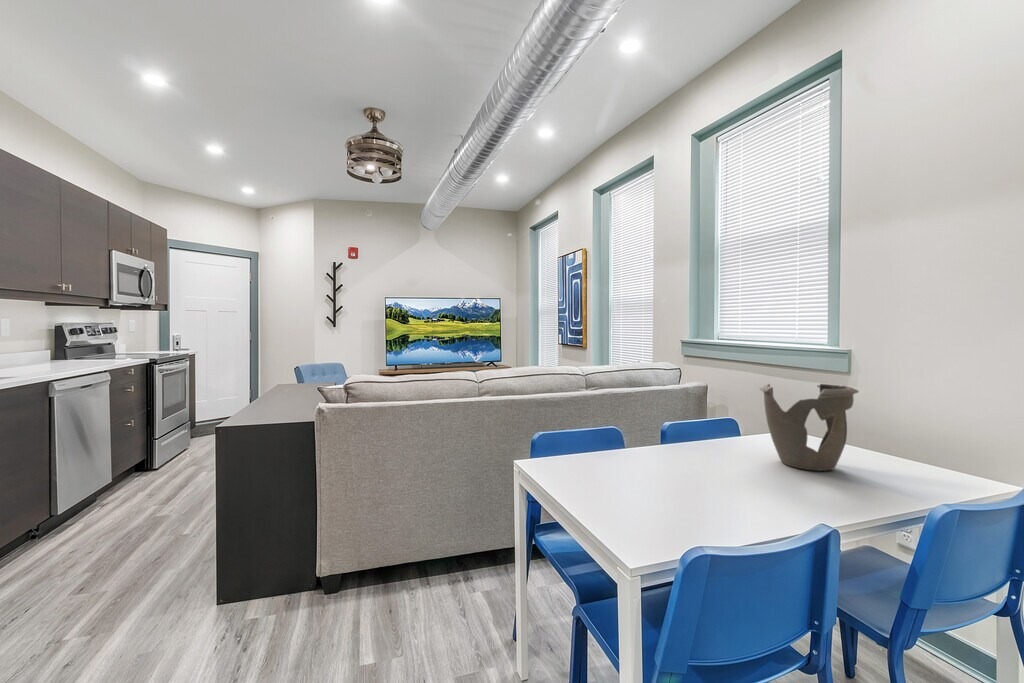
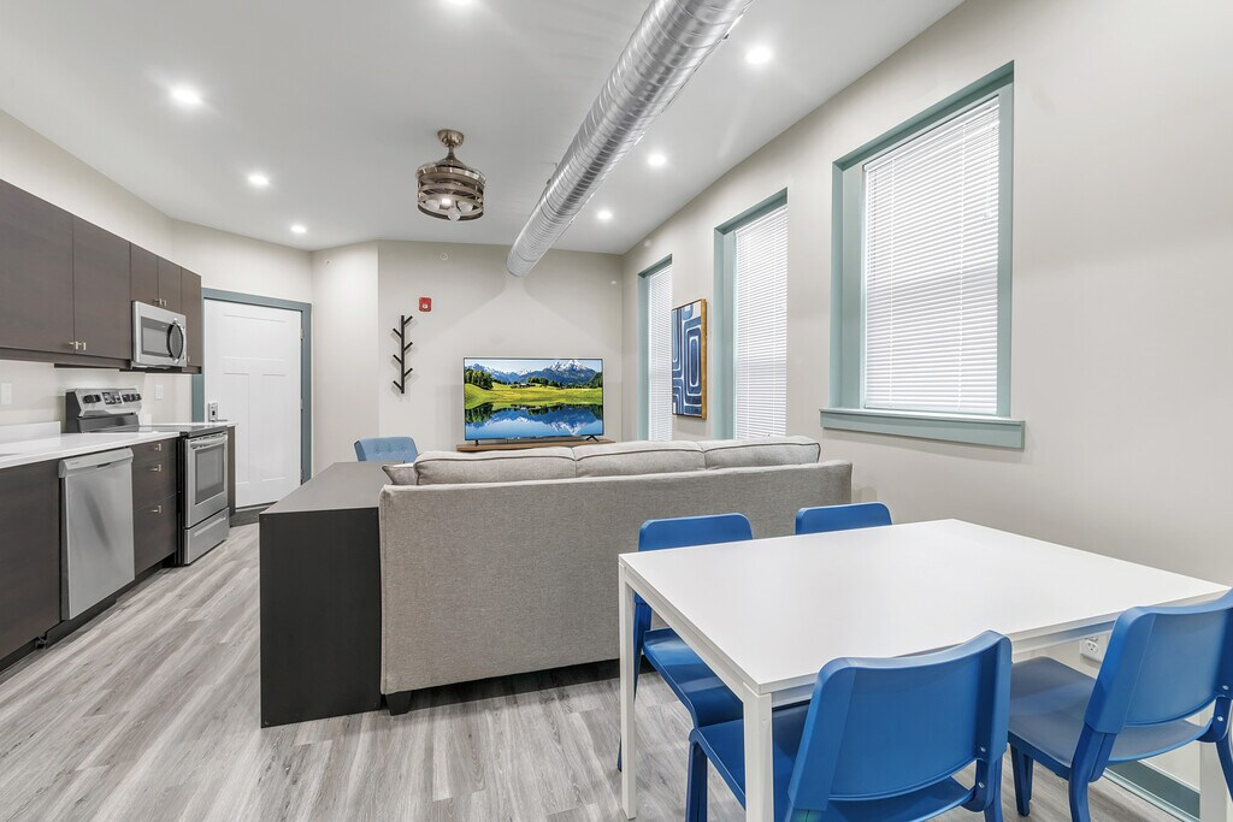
- decorative bowl [758,383,860,472]
